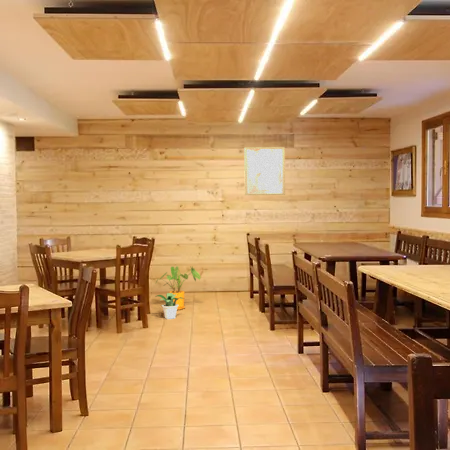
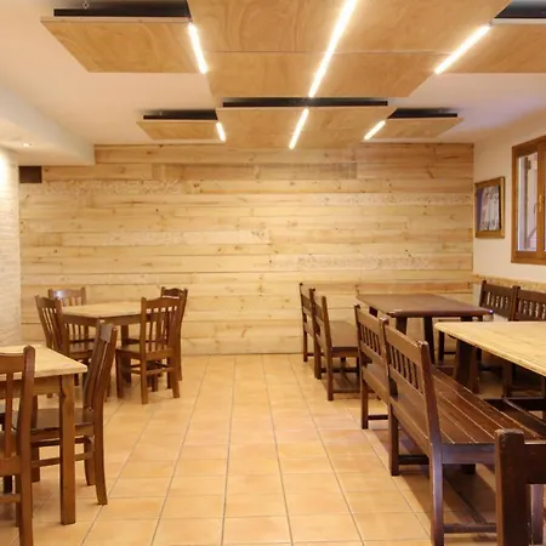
- wall art [243,146,286,196]
- potted plant [154,292,183,320]
- house plant [155,265,201,311]
